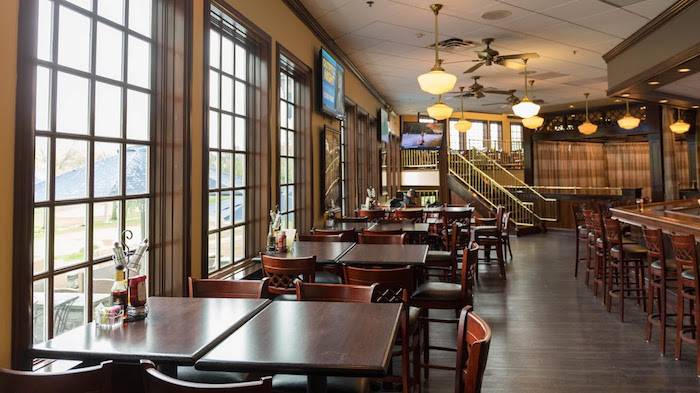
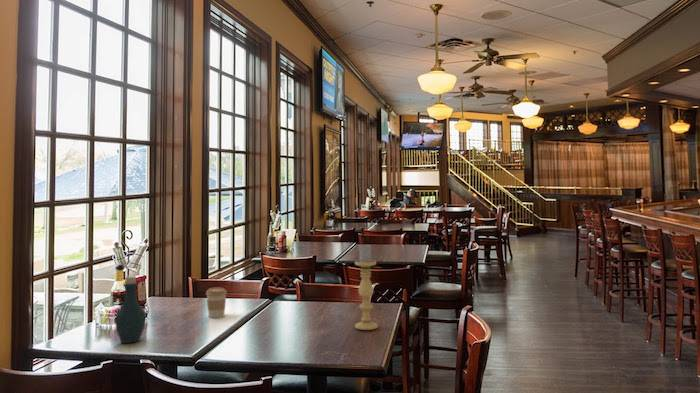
+ coffee cup [205,286,228,319]
+ candle holder [354,243,379,331]
+ bottle [114,275,147,344]
